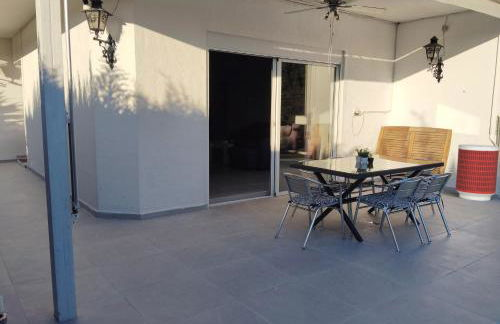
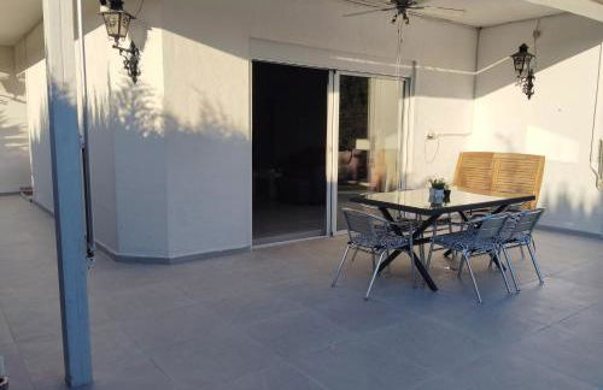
- trash can [455,144,500,202]
